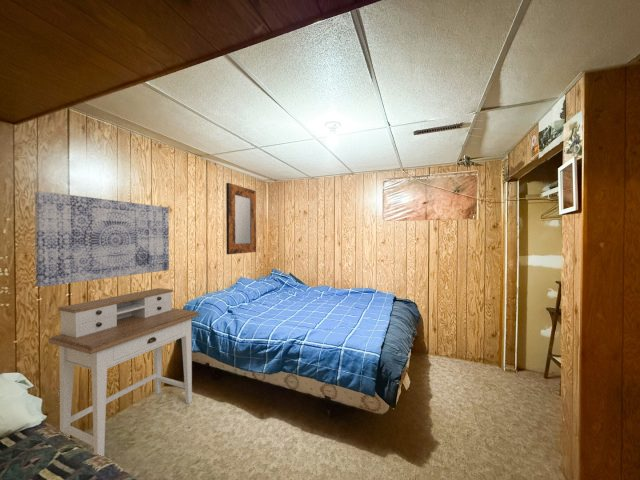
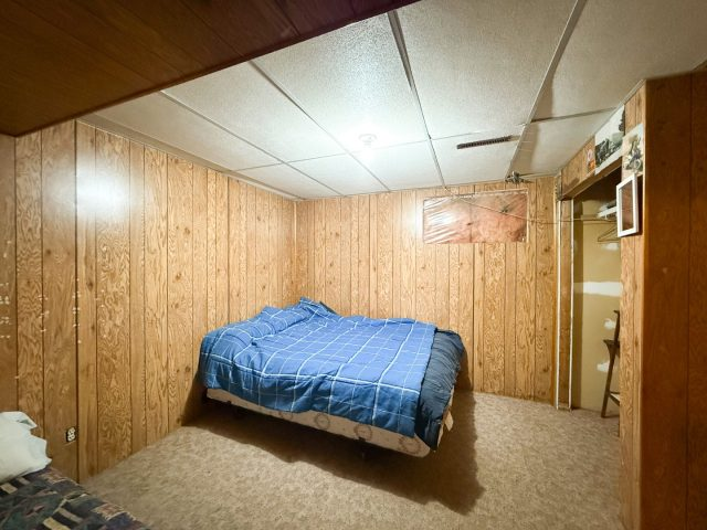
- home mirror [225,182,257,255]
- desk [48,287,200,457]
- wall art [34,190,170,288]
